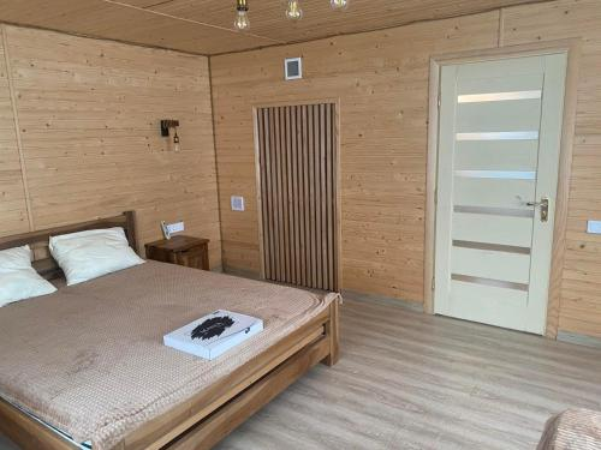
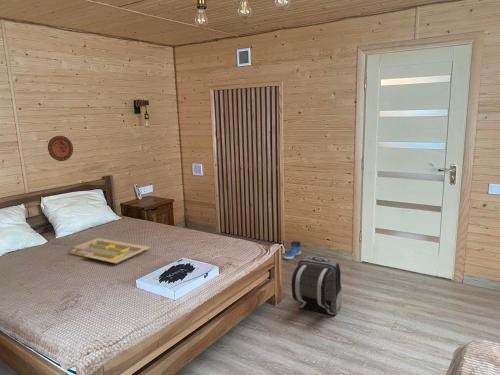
+ decorative plate [47,135,74,162]
+ sneaker [283,240,302,260]
+ backpack [291,254,343,317]
+ serving tray [69,237,151,265]
